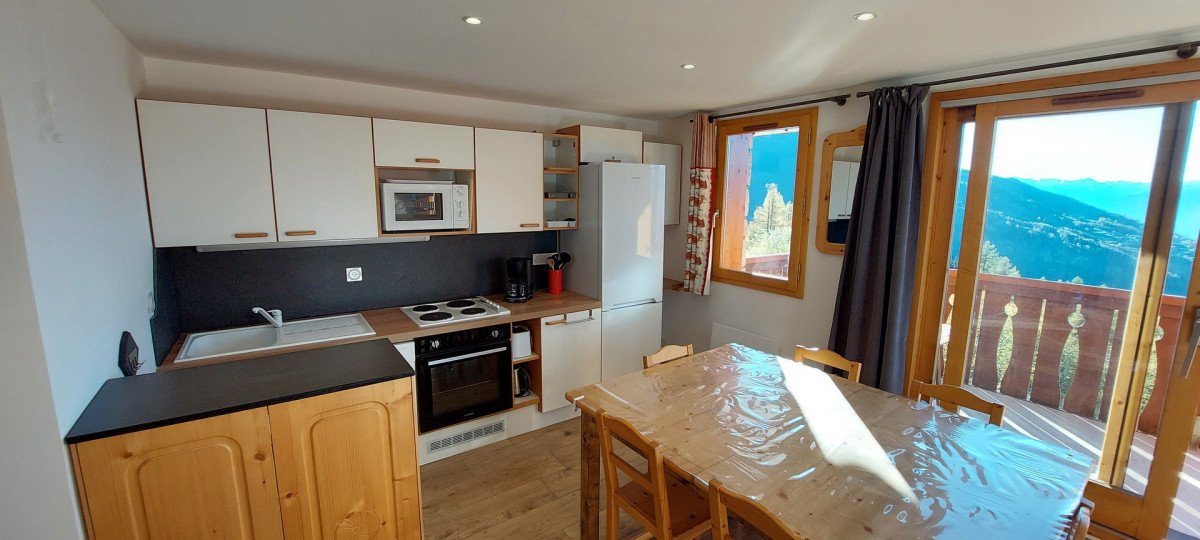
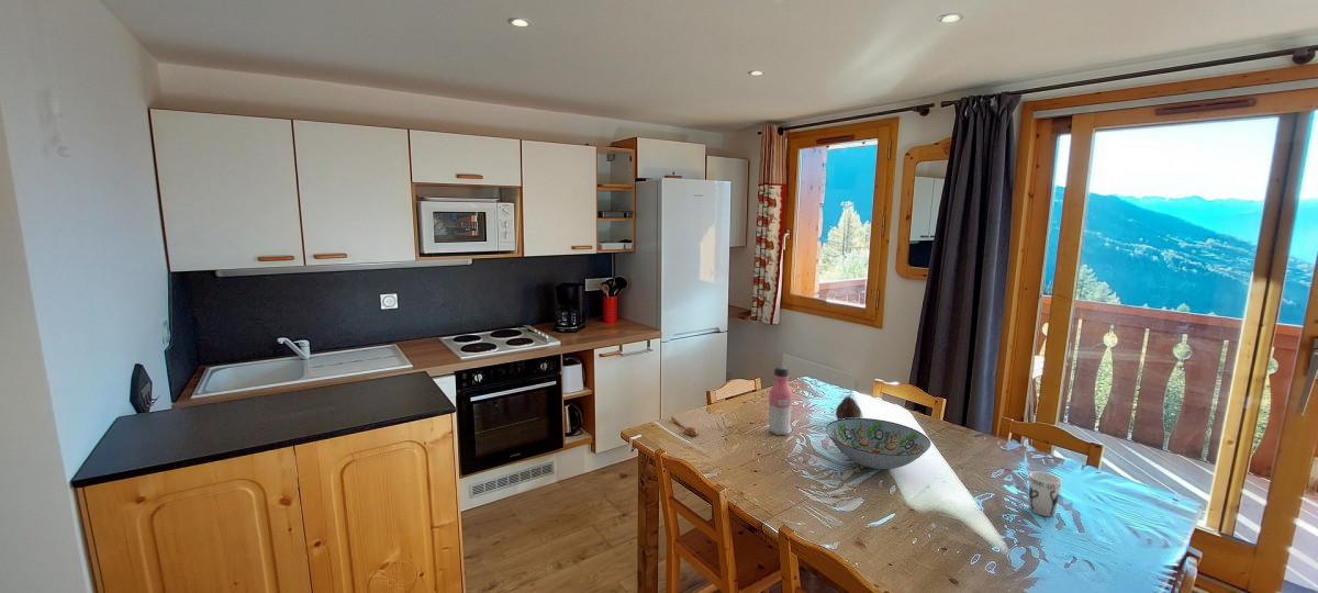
+ fruit [835,395,862,421]
+ decorative bowl [825,417,931,470]
+ cup [1028,470,1063,517]
+ spoon [670,415,700,437]
+ water bottle [768,366,793,436]
